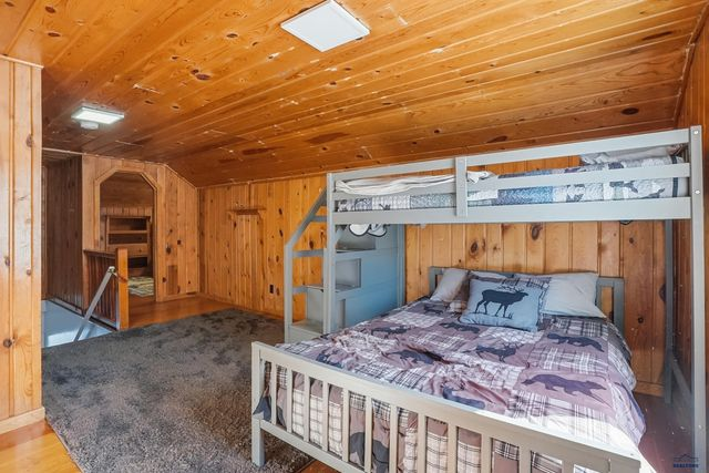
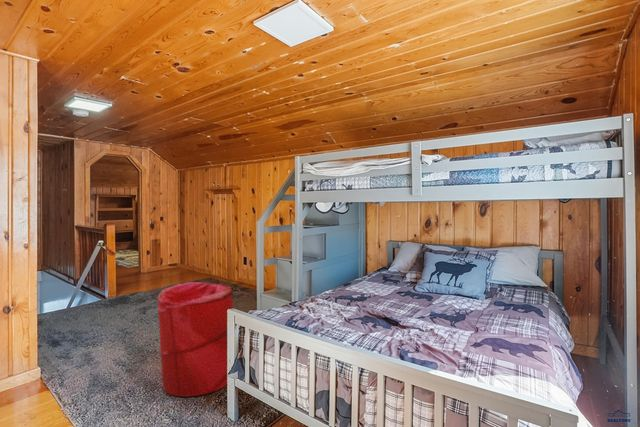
+ laundry hamper [157,281,234,398]
